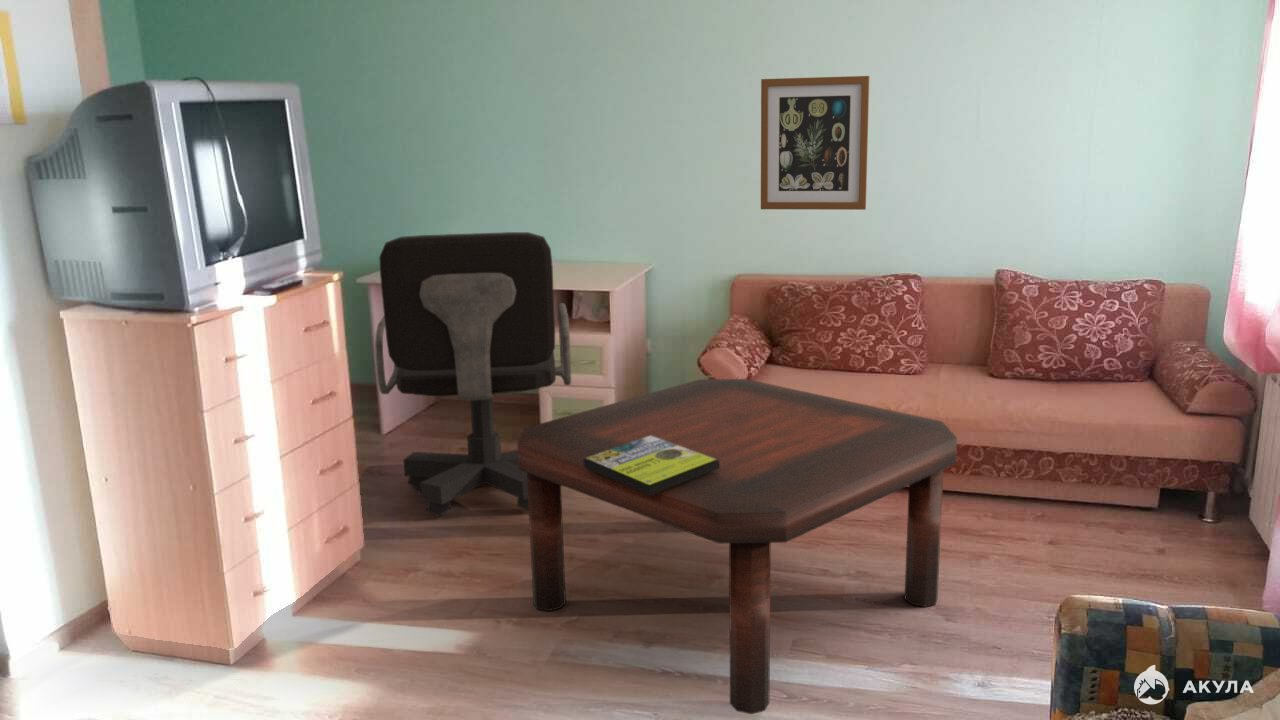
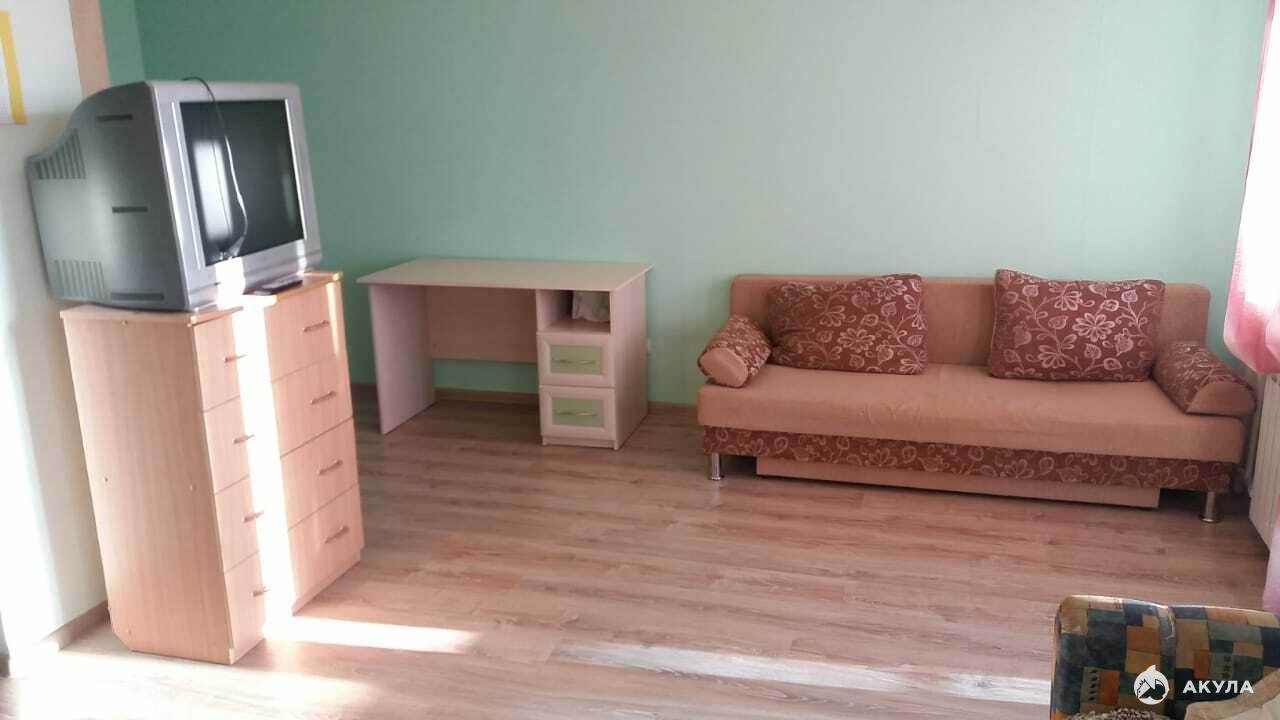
- wall art [760,75,870,211]
- coffee table [516,378,958,715]
- office chair [374,231,572,518]
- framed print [583,436,720,495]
